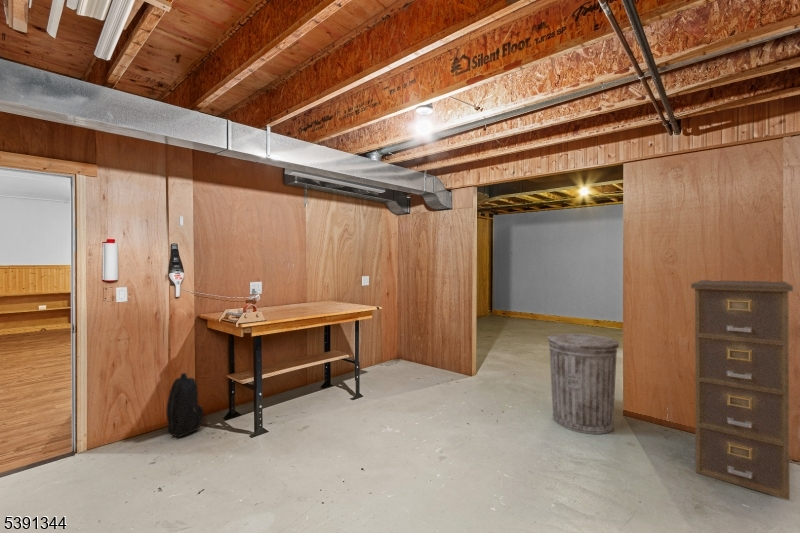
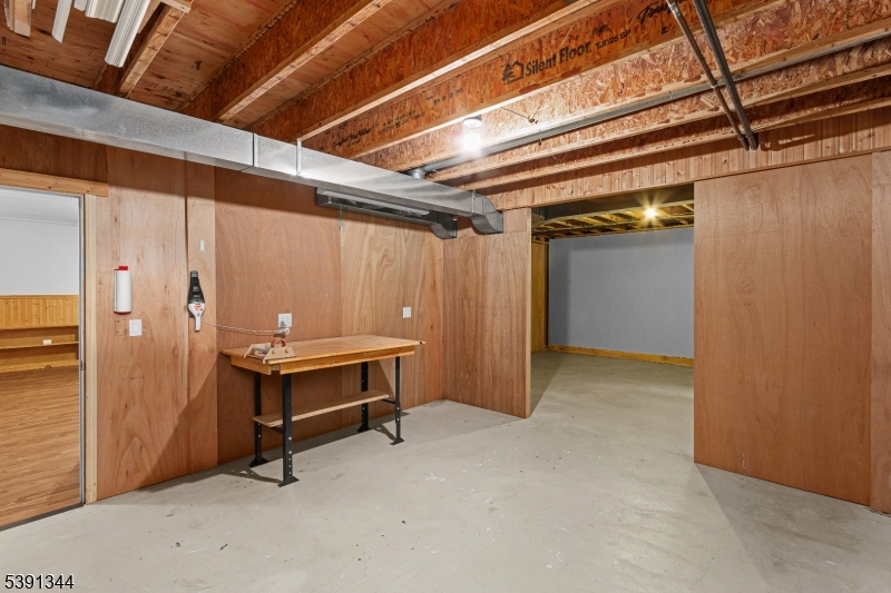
- filing cabinet [690,279,794,501]
- trash can [546,333,620,435]
- backpack [165,372,204,438]
